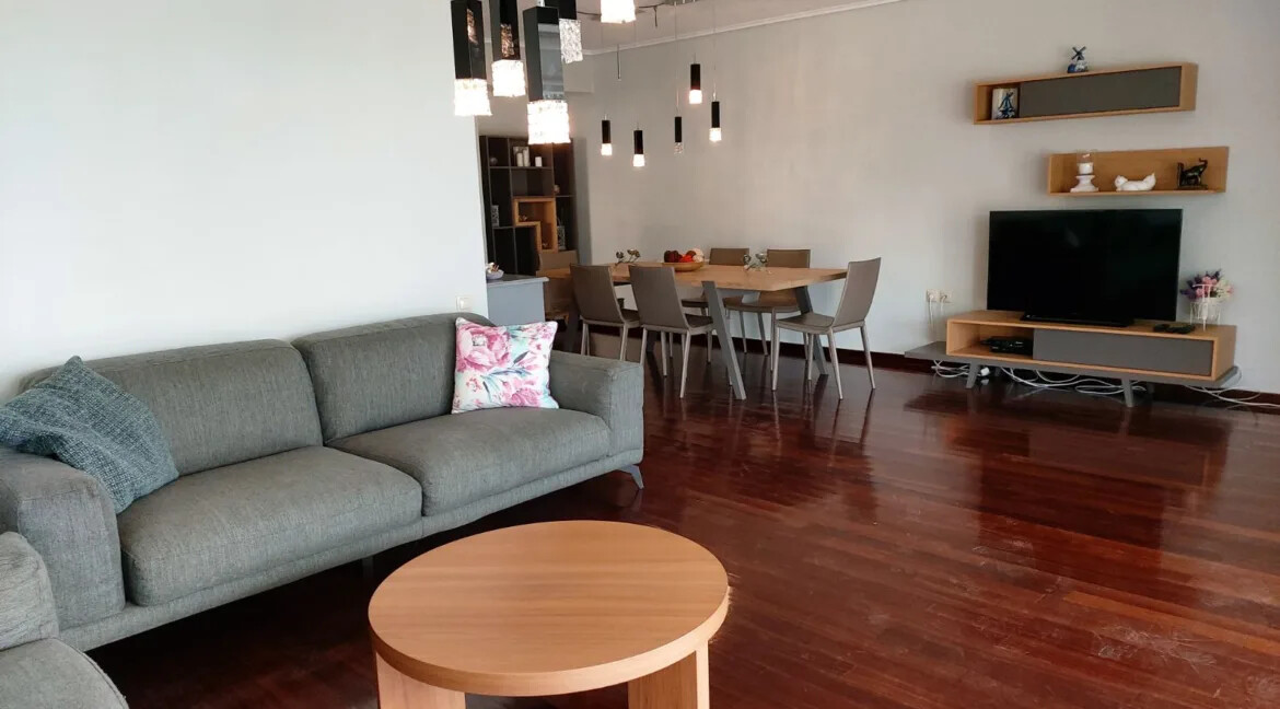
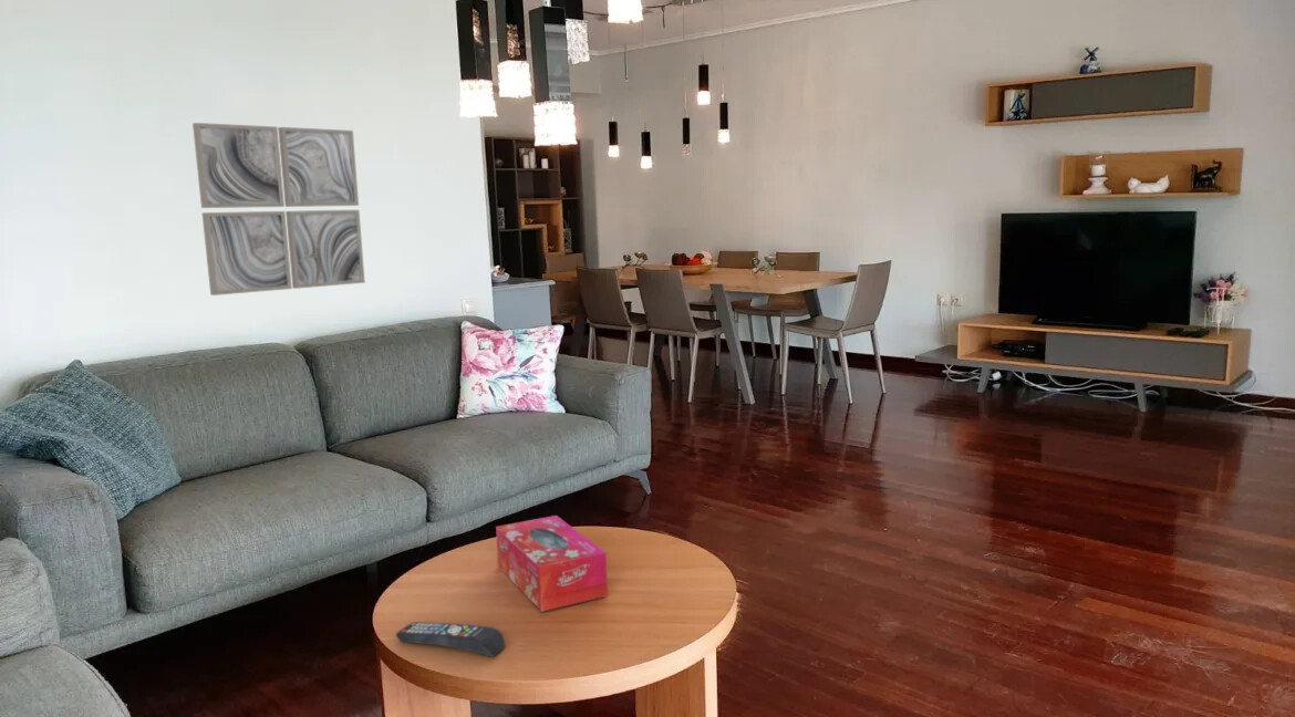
+ tissue box [495,515,609,613]
+ wall art [191,122,366,297]
+ remote control [395,621,507,658]
